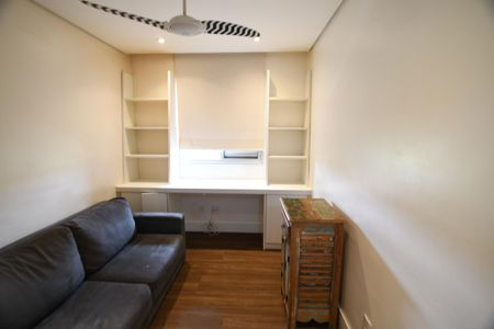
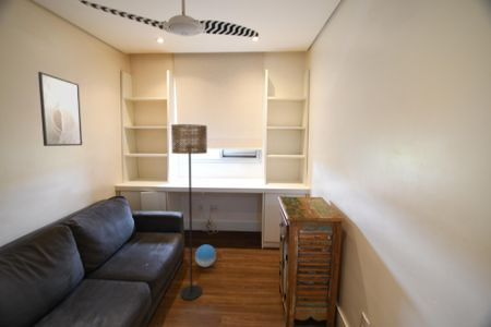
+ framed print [37,71,83,147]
+ floor lamp [170,123,208,301]
+ ball [194,243,217,268]
